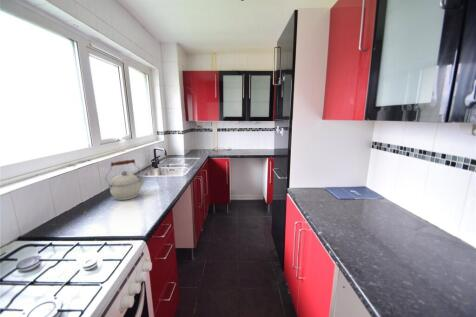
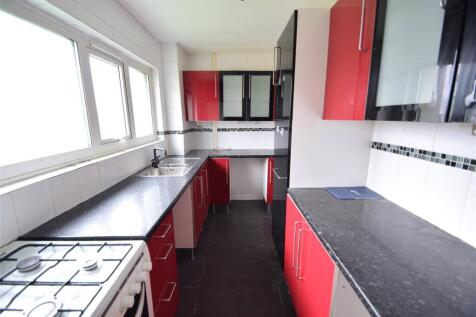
- kettle [105,158,147,201]
